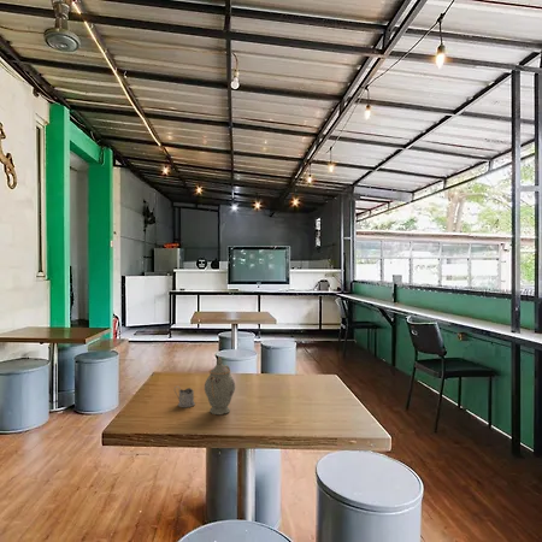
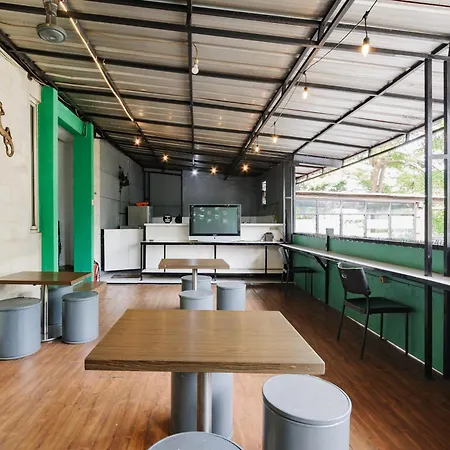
- tea glass holder [173,385,196,408]
- chinaware [204,357,236,416]
